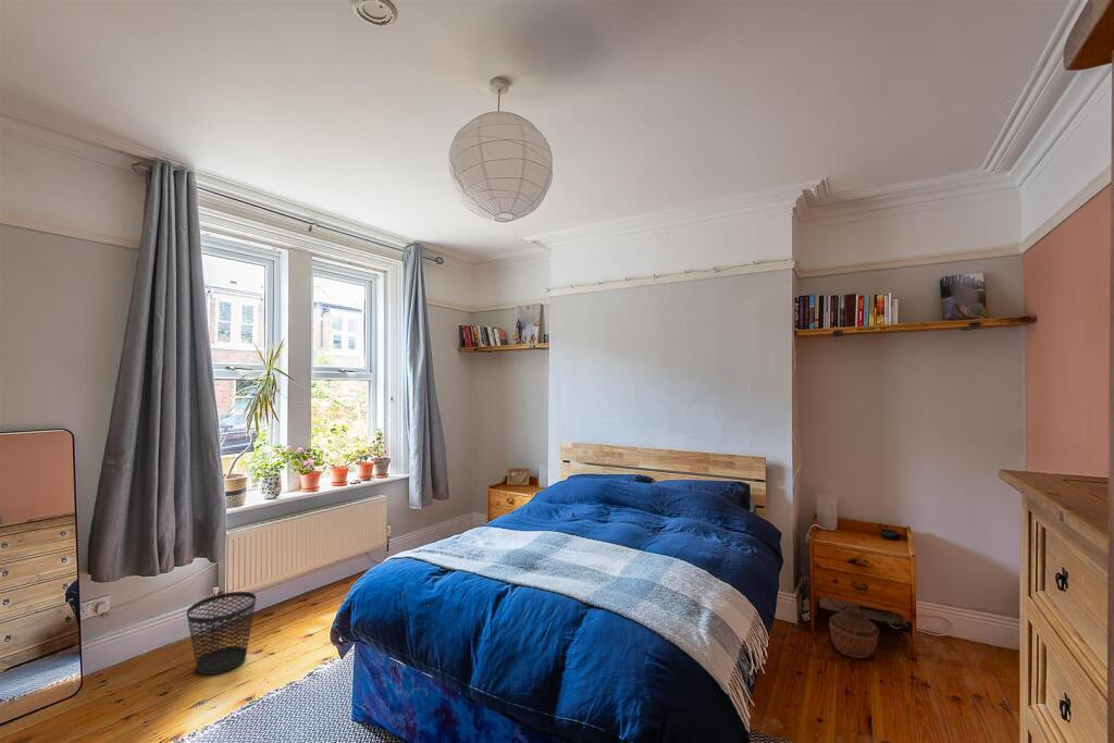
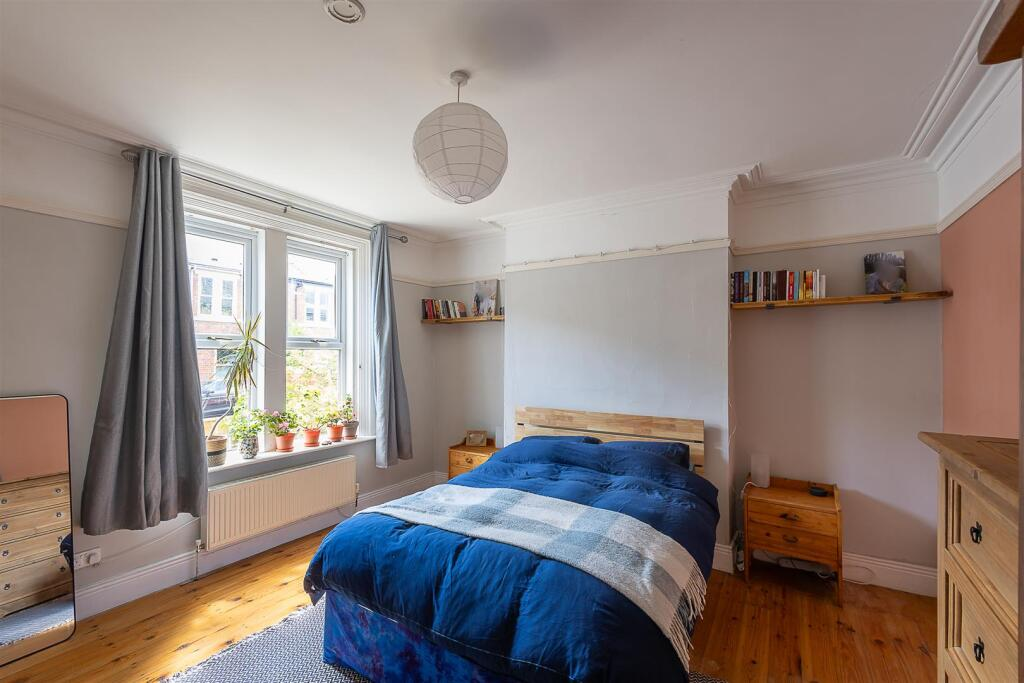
- wastebasket [185,591,257,676]
- woven basket [828,602,880,659]
